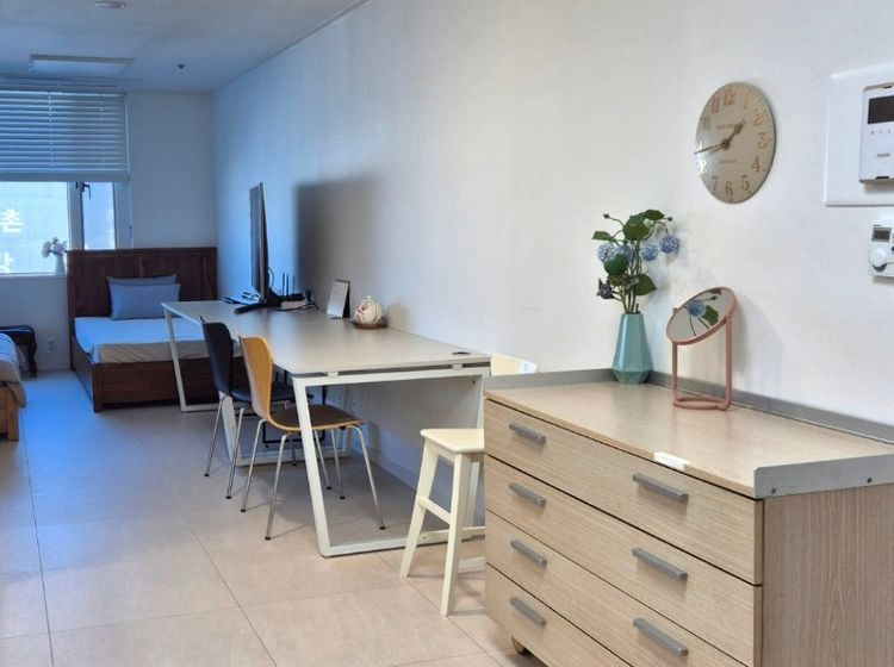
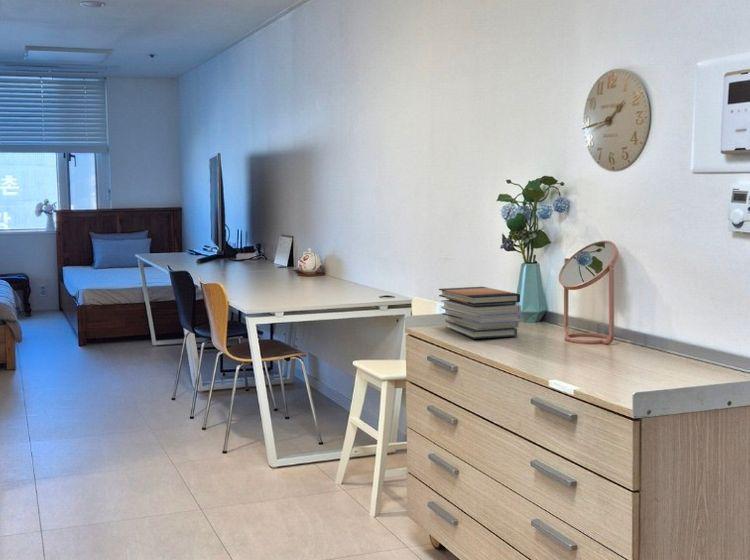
+ book stack [438,286,522,340]
